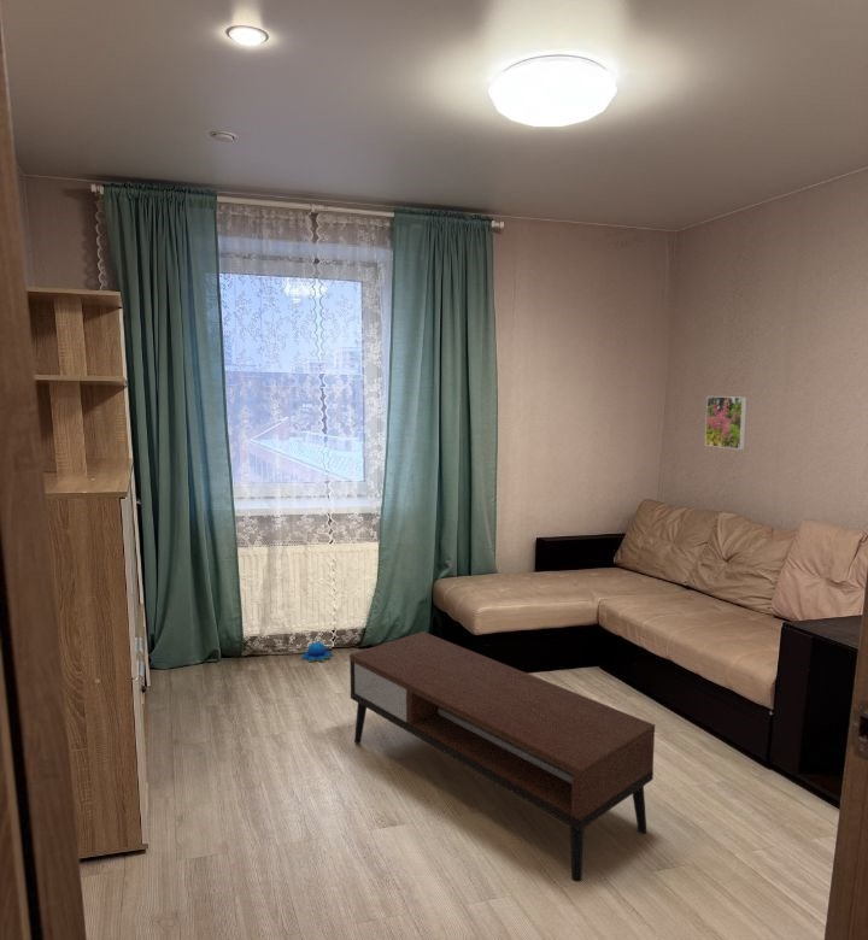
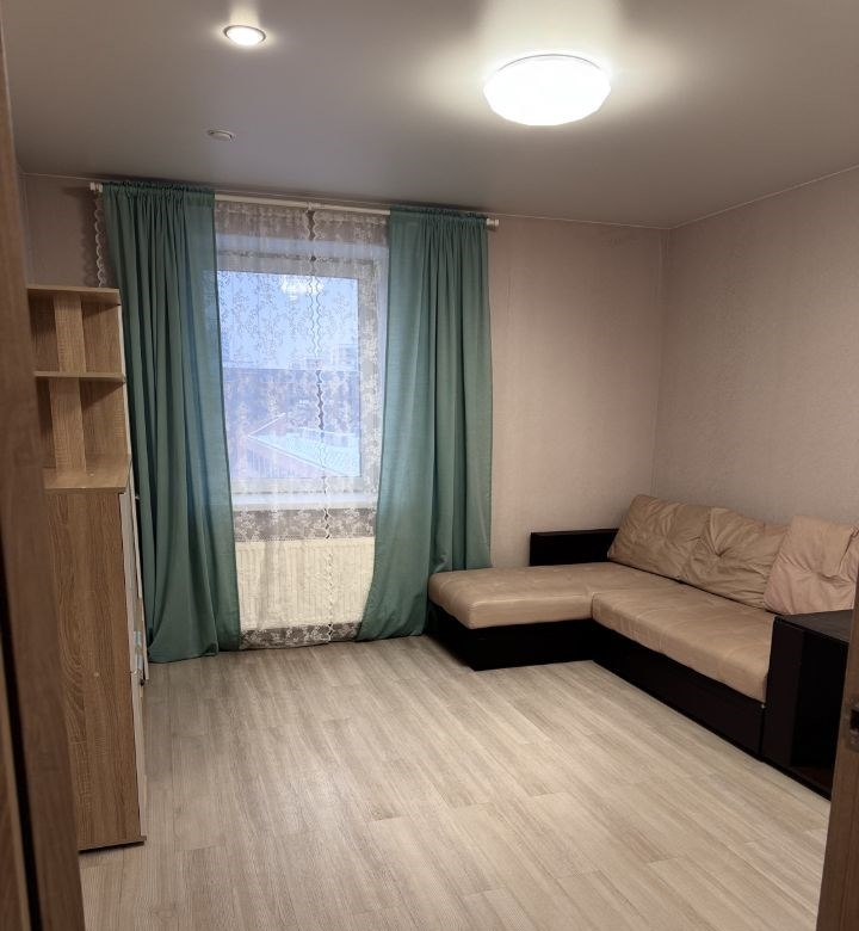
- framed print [704,395,749,451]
- plush toy [300,641,334,663]
- coffee table [348,630,656,883]
